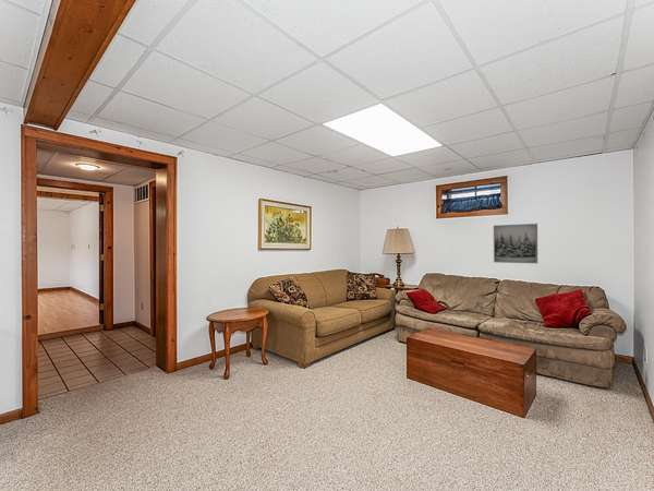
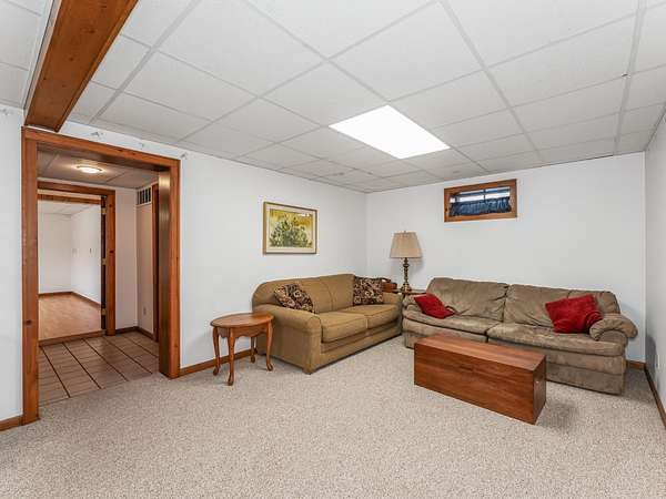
- wall art [493,223,538,264]
